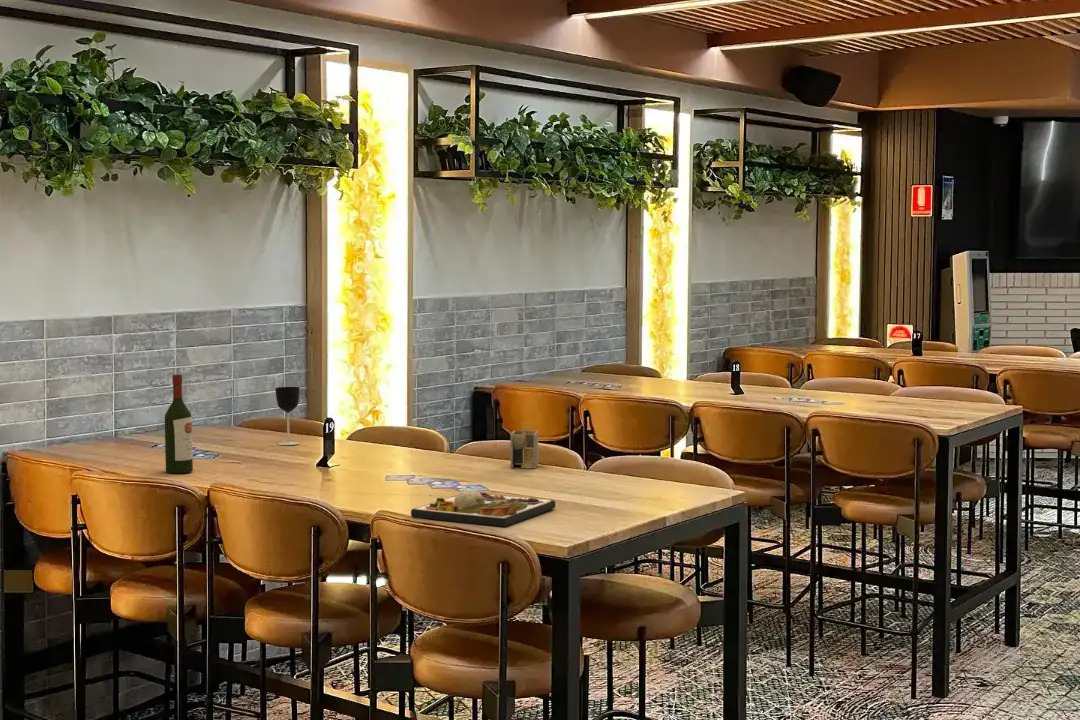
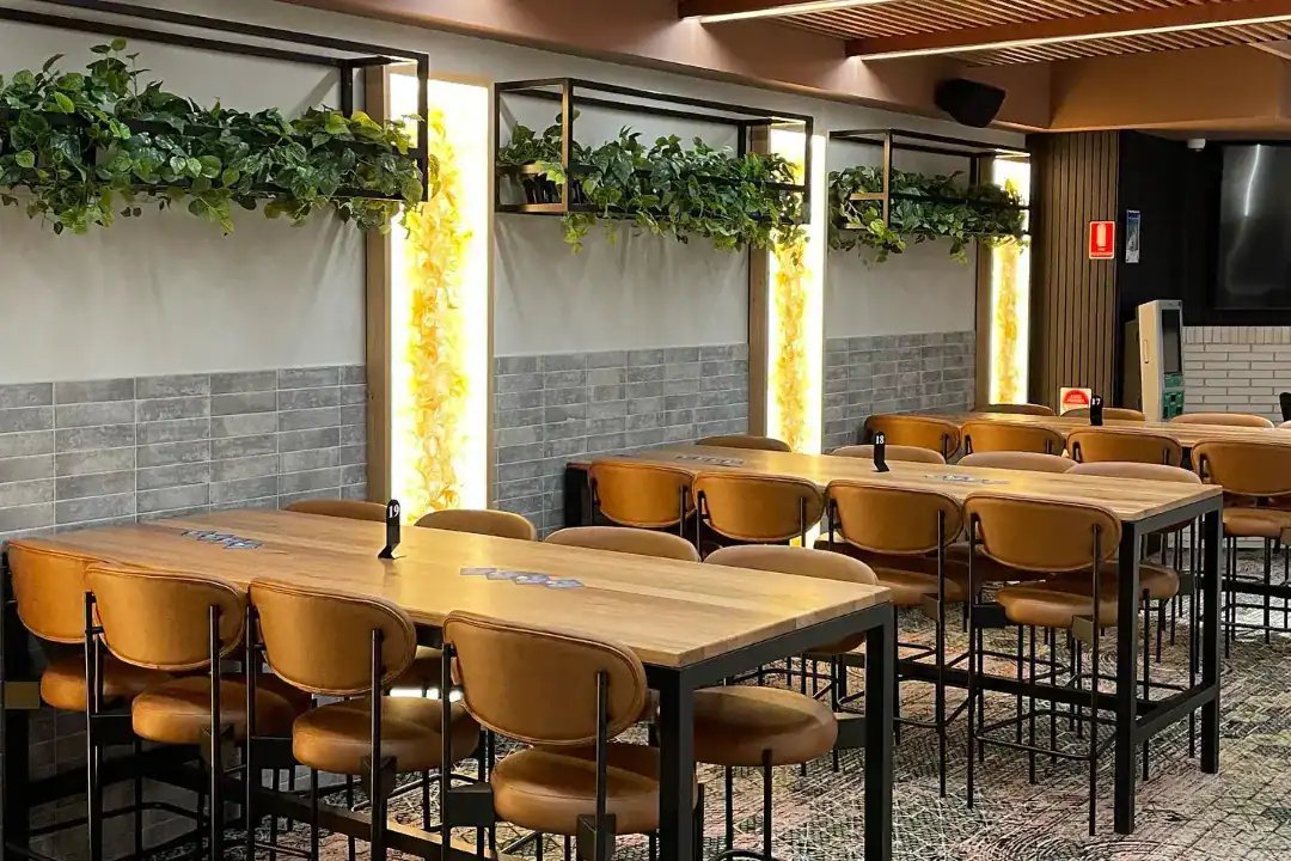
- dinner plate [410,489,556,528]
- wine bottle [164,373,194,475]
- napkin holder [509,421,539,470]
- wine glass [275,386,301,446]
